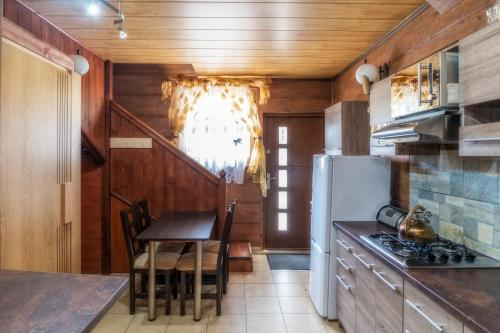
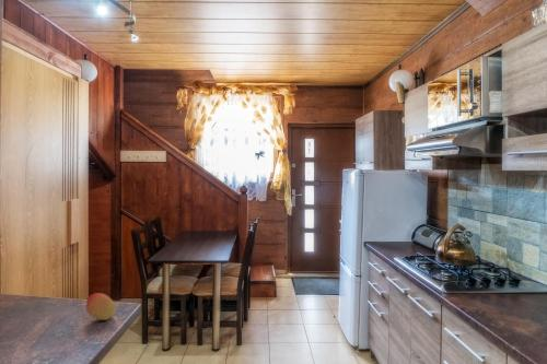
+ fruit [84,292,116,321]
